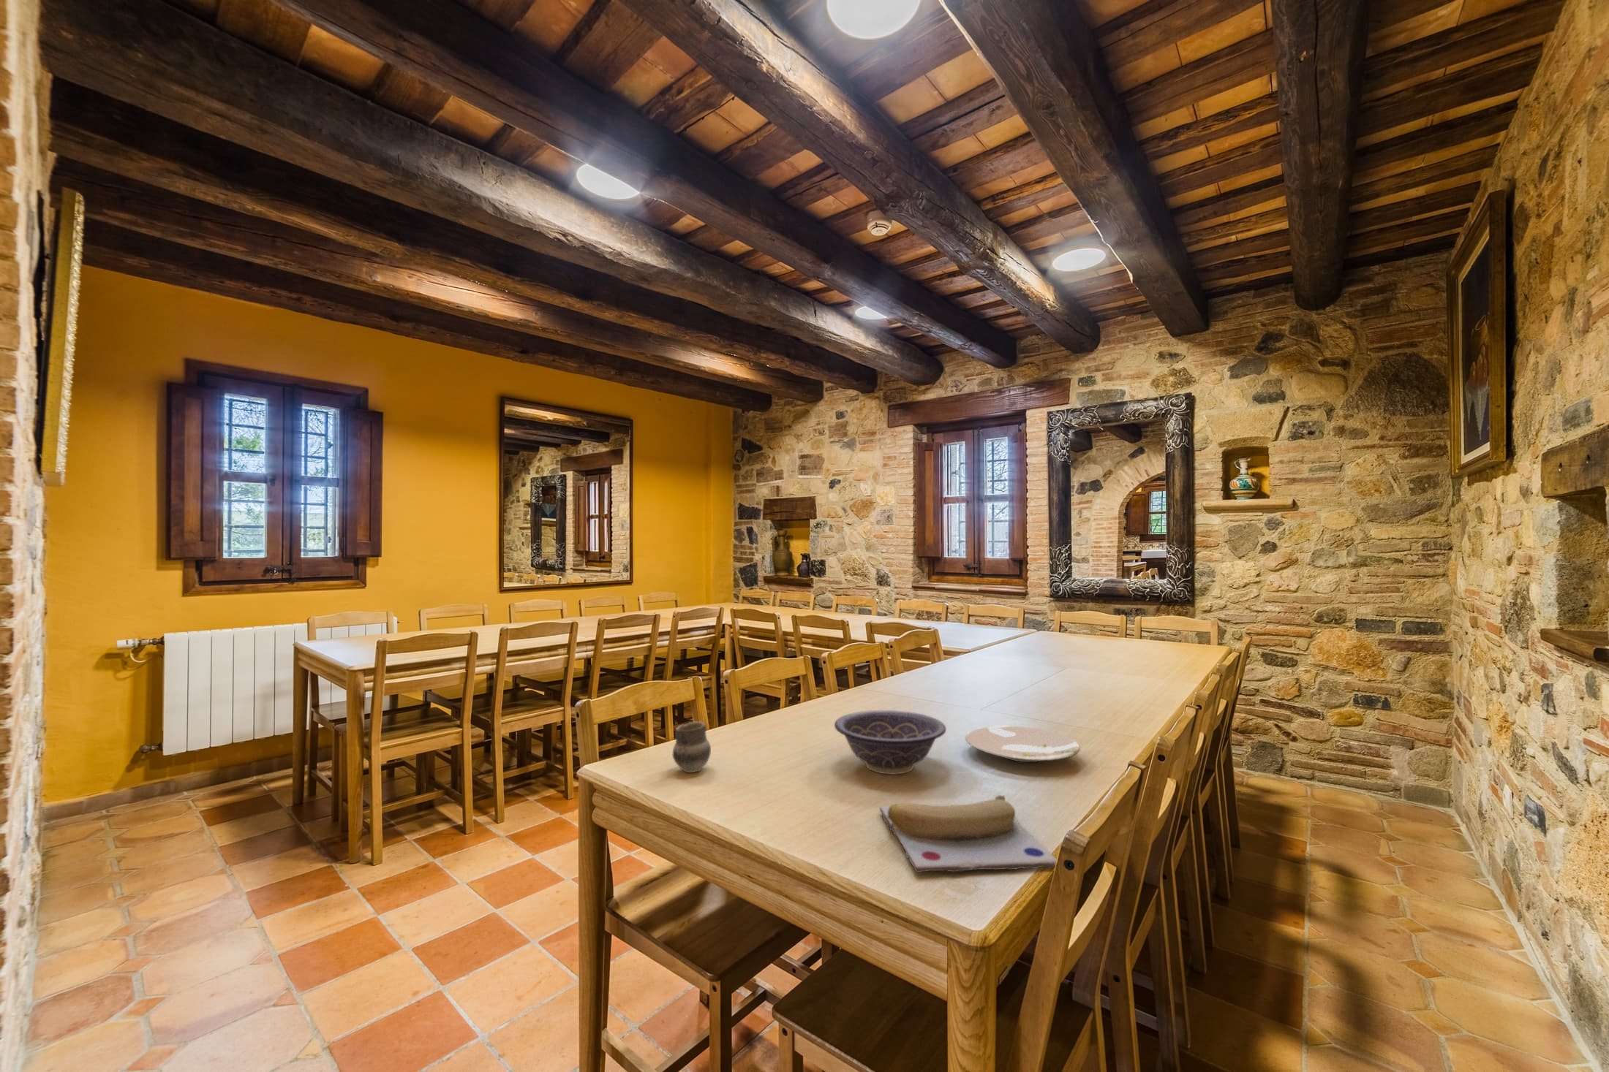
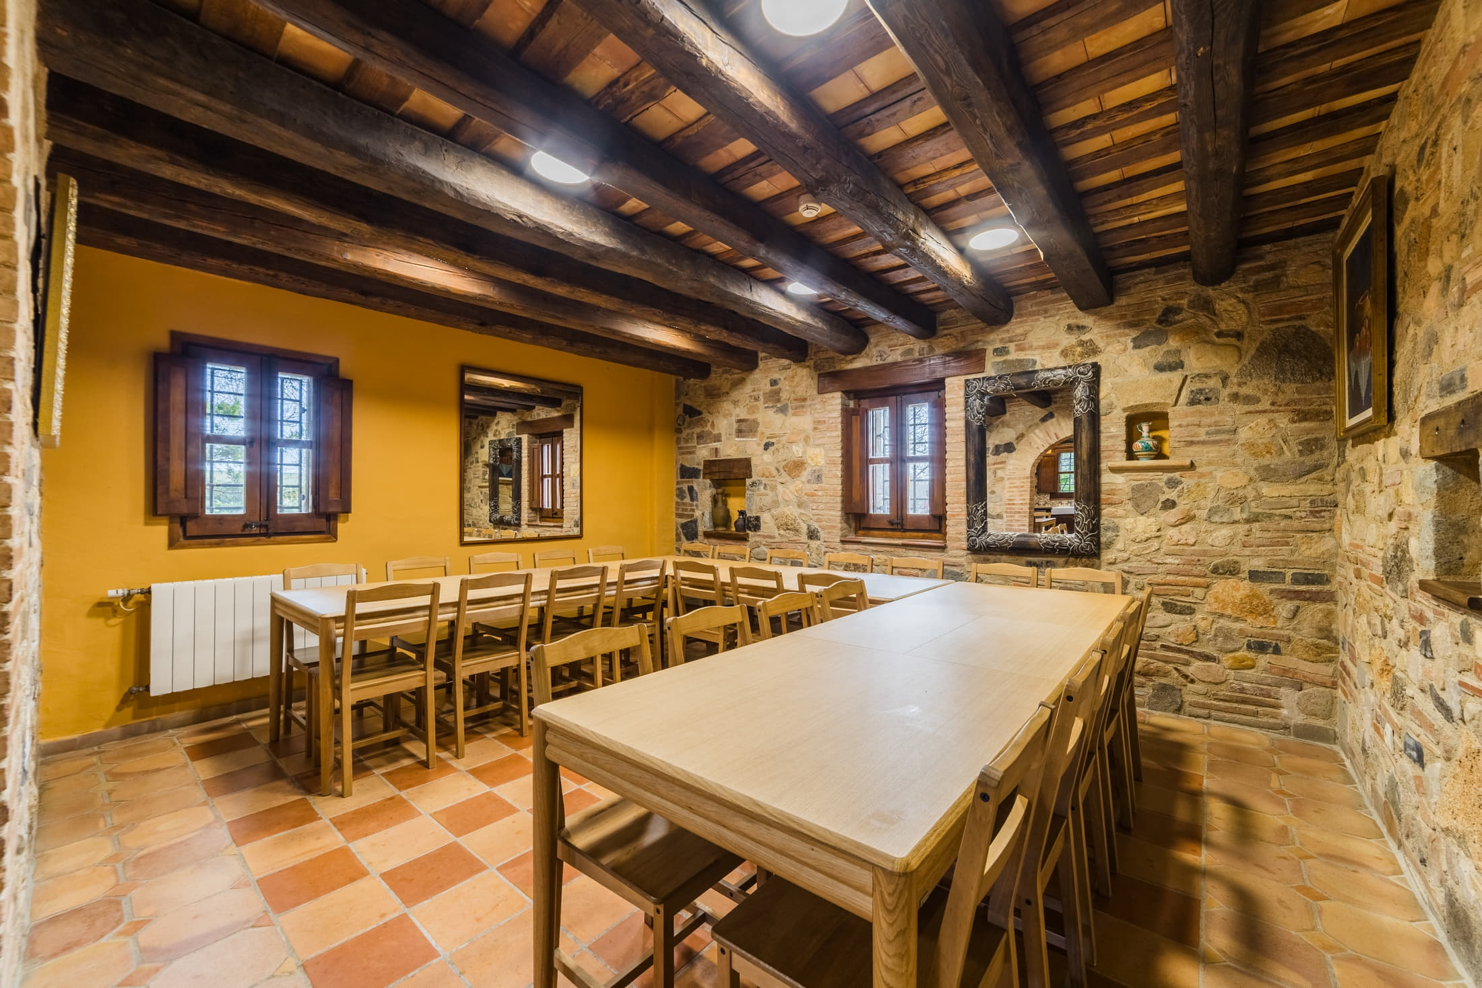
- cup [672,720,711,773]
- decorative bowl [833,709,947,775]
- plate [965,725,1081,763]
- banana [879,794,1057,873]
